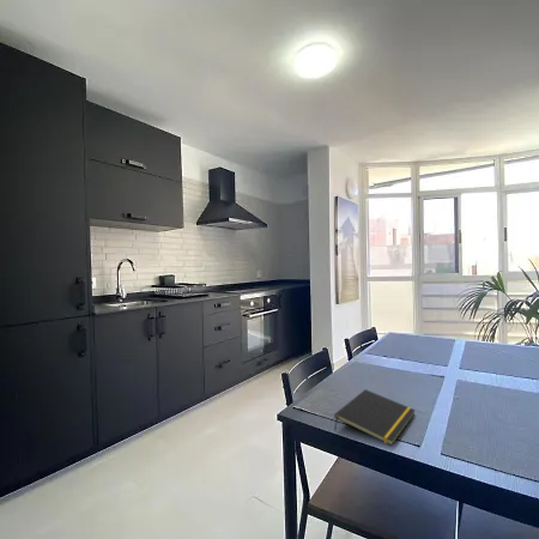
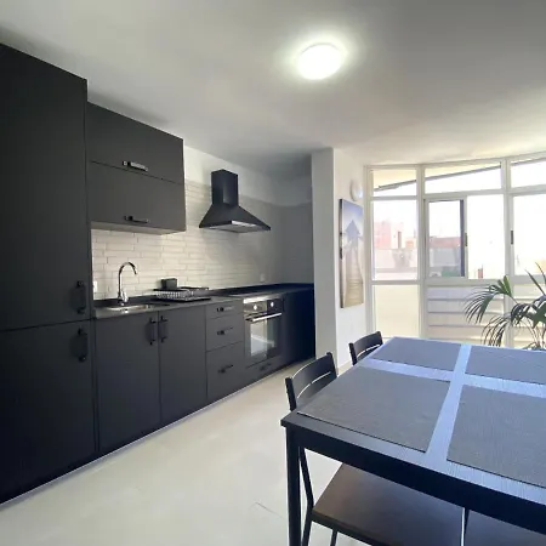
- notepad [333,388,417,447]
